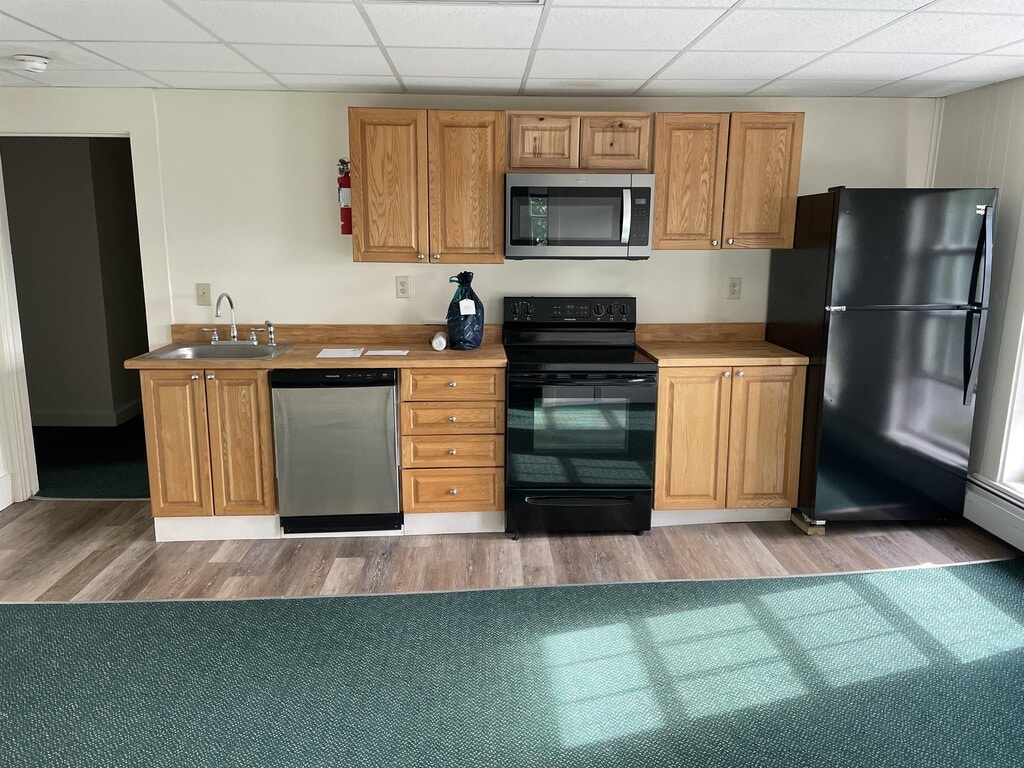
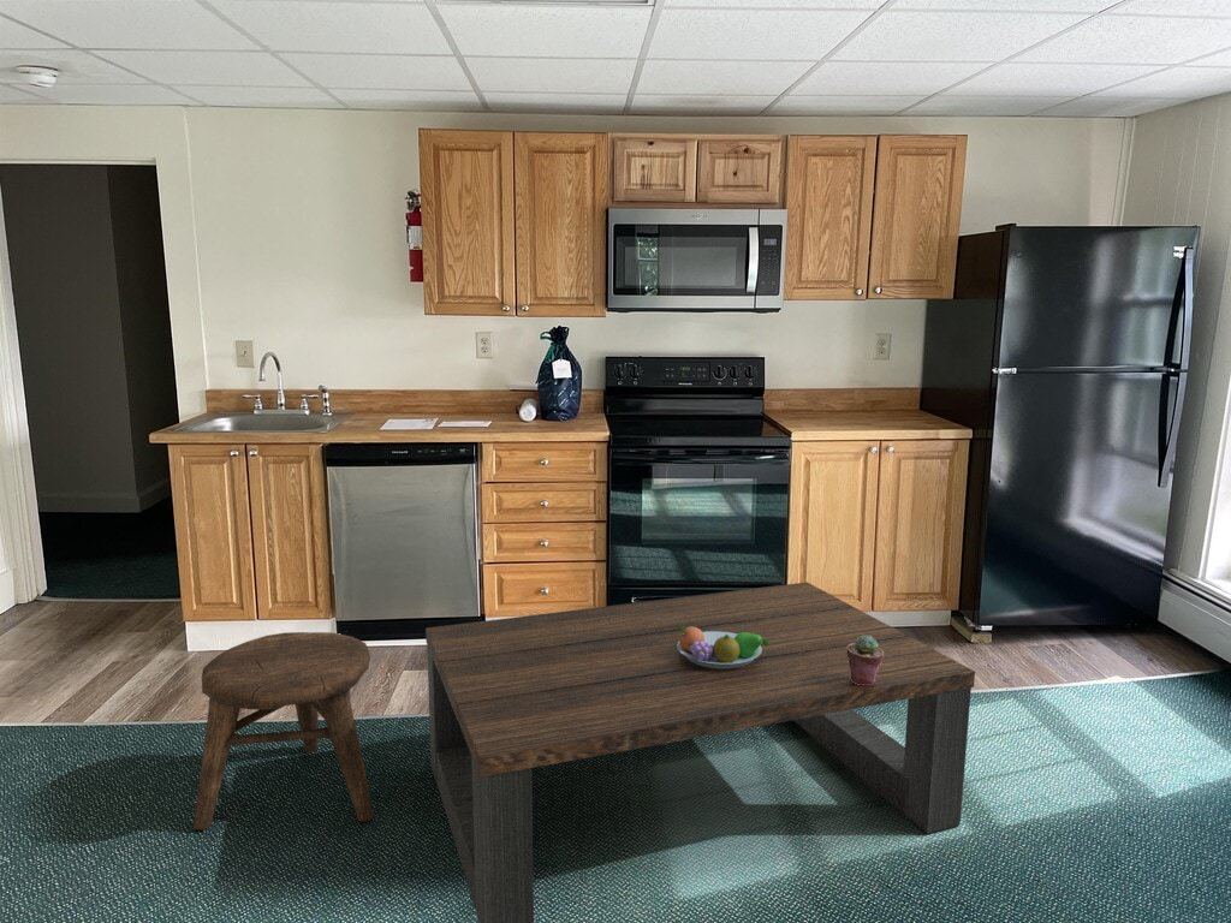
+ stool [192,631,375,830]
+ potted succulent [846,636,884,685]
+ coffee table [424,582,976,923]
+ fruit bowl [677,626,768,669]
